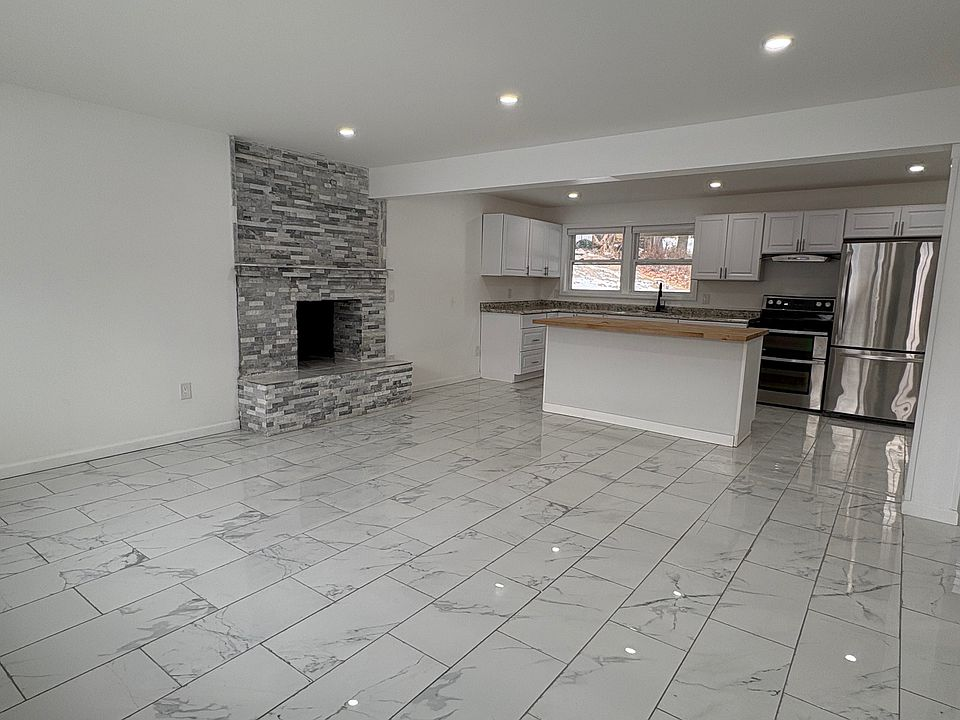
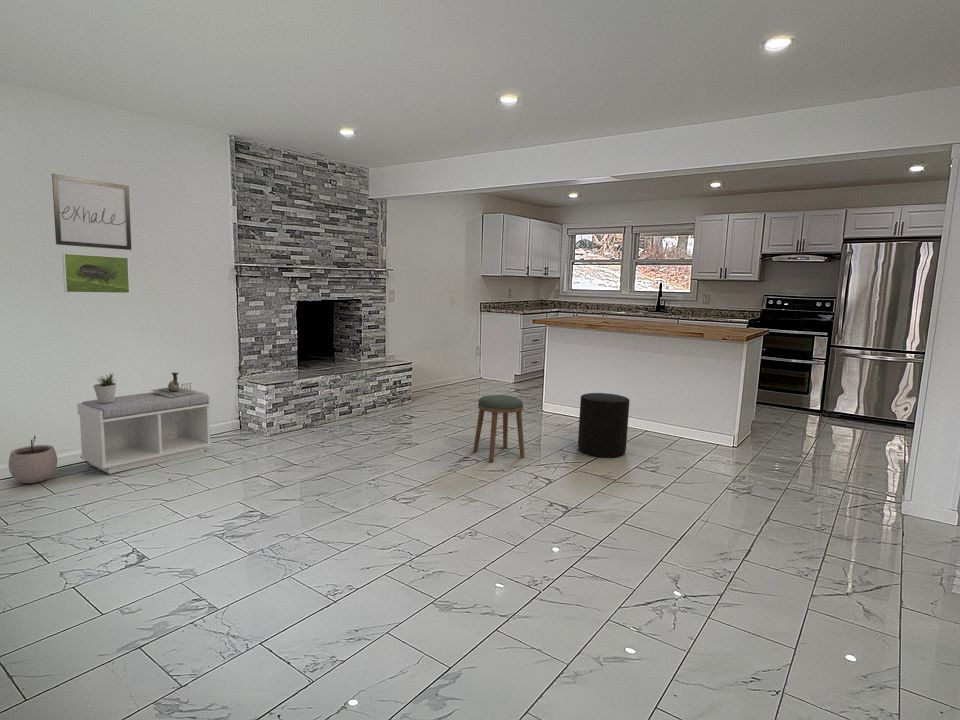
+ wall art [51,173,132,251]
+ decorative vase [149,371,194,398]
+ bench [76,388,213,475]
+ plant pot [8,435,58,484]
+ potted plant [92,372,118,403]
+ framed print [61,252,131,294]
+ stool [472,394,526,463]
+ stool [577,392,631,458]
